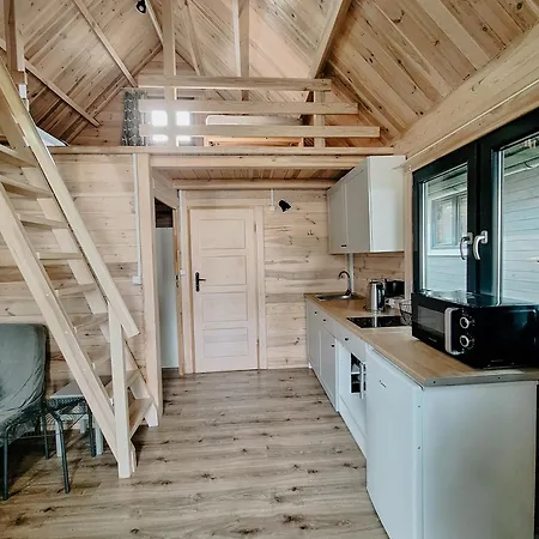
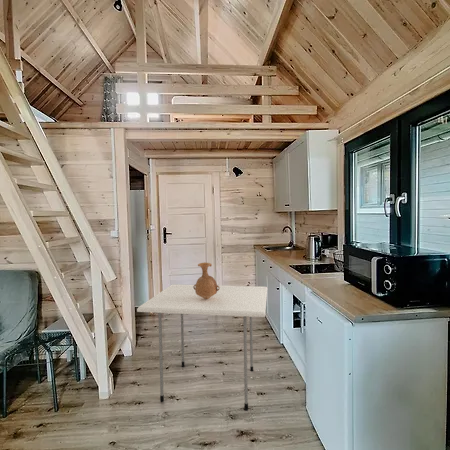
+ vase [193,261,220,299]
+ dining table [136,283,268,411]
